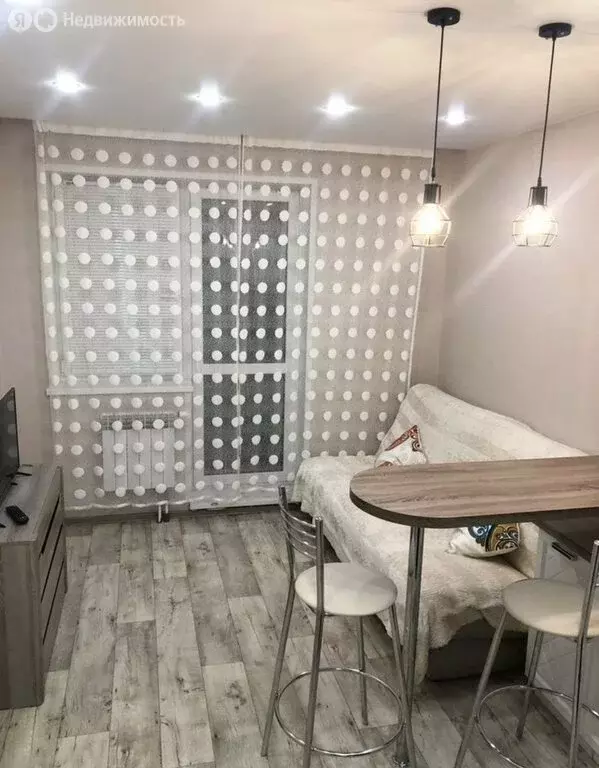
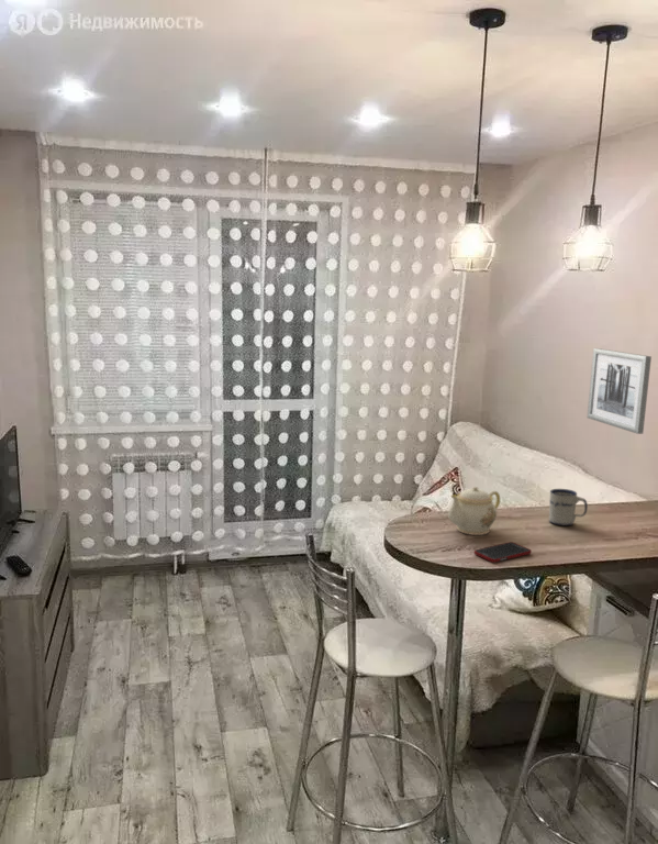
+ mug [548,488,589,526]
+ cell phone [473,541,533,564]
+ teapot [447,486,501,536]
+ wall art [585,347,653,435]
